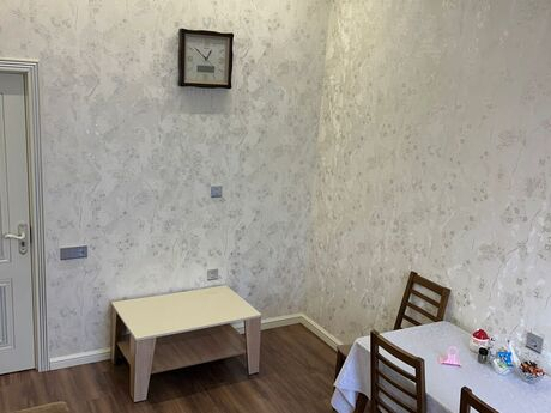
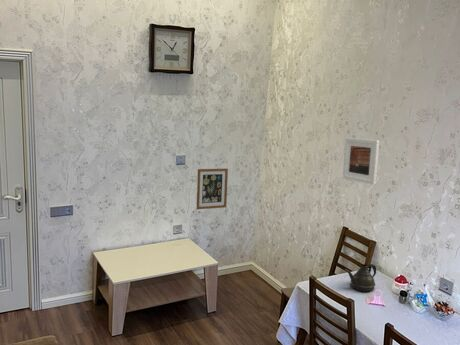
+ wall art [196,168,229,210]
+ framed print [342,137,380,185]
+ teapot [343,263,377,292]
